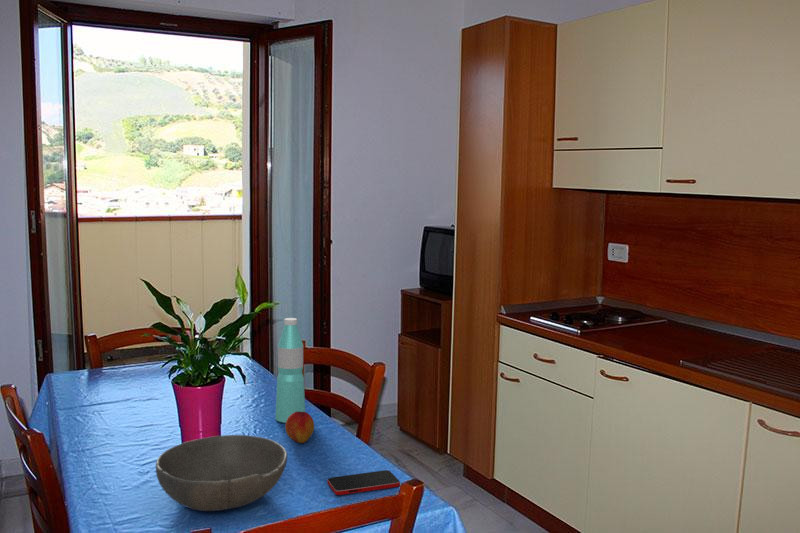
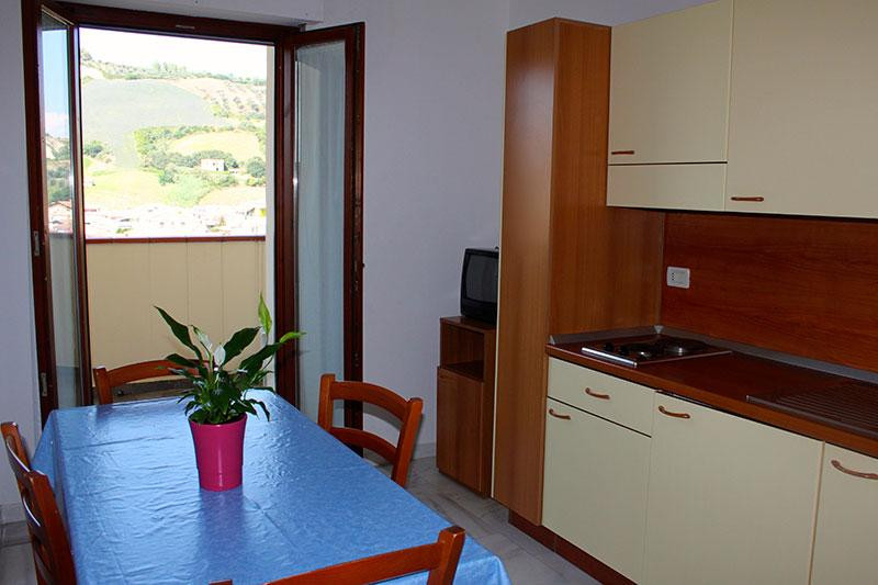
- peach [284,411,315,444]
- bowl [155,434,288,512]
- water bottle [274,317,306,424]
- smartphone [326,469,401,496]
